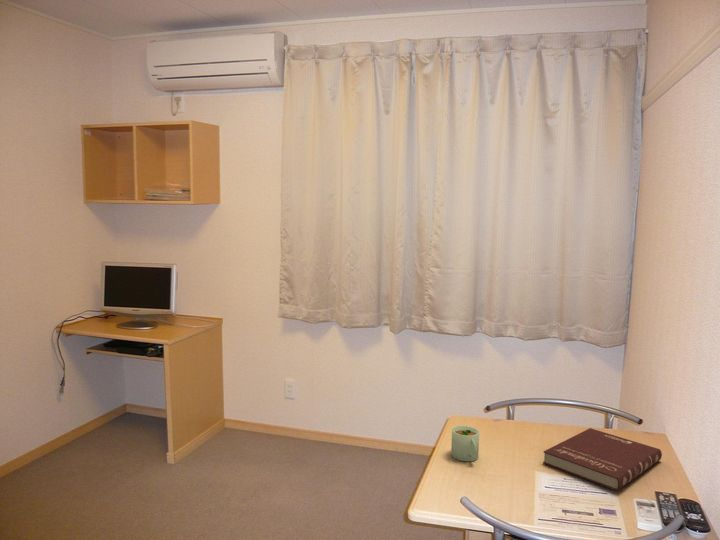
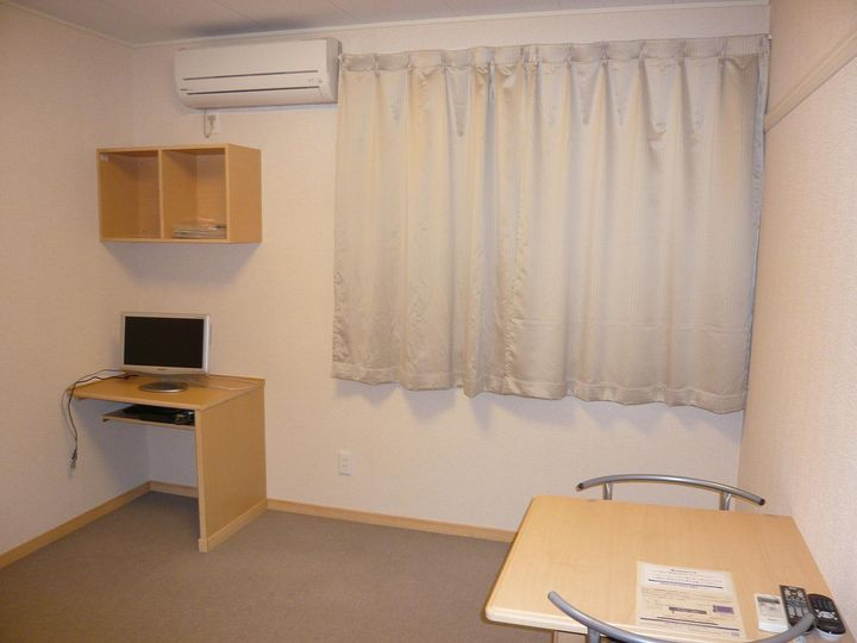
- book [542,427,663,492]
- mug [450,425,480,462]
